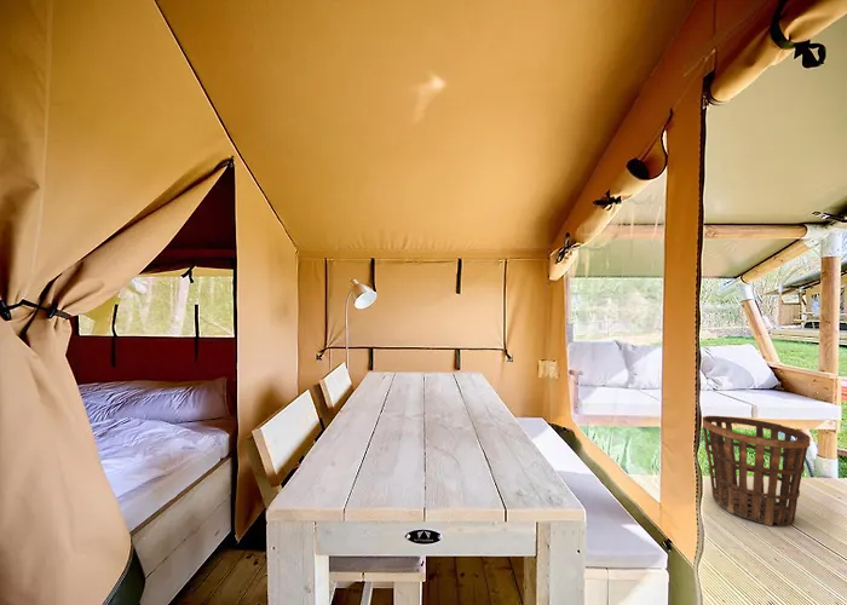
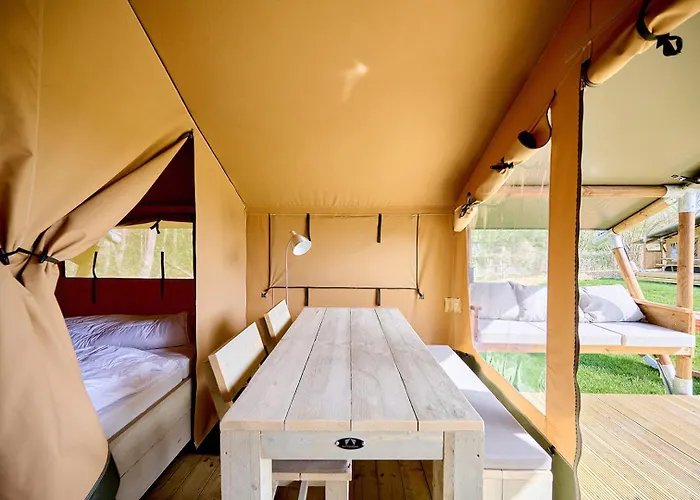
- basket [702,415,812,526]
